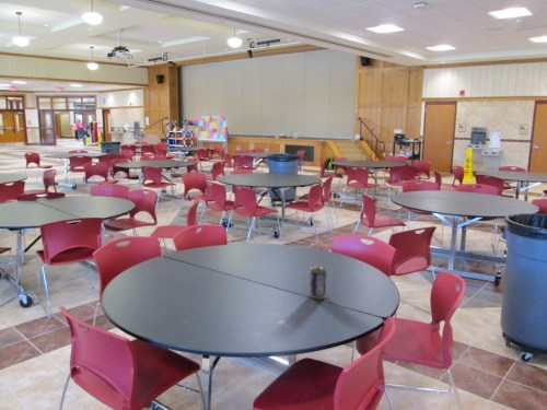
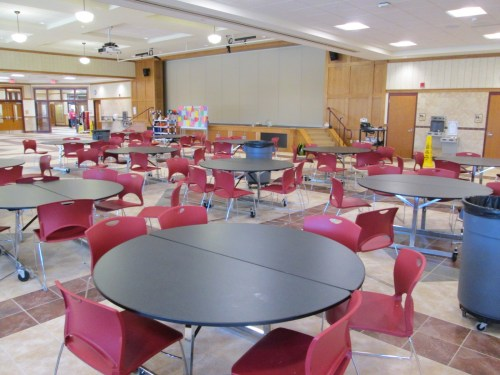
- beverage can [309,265,328,301]
